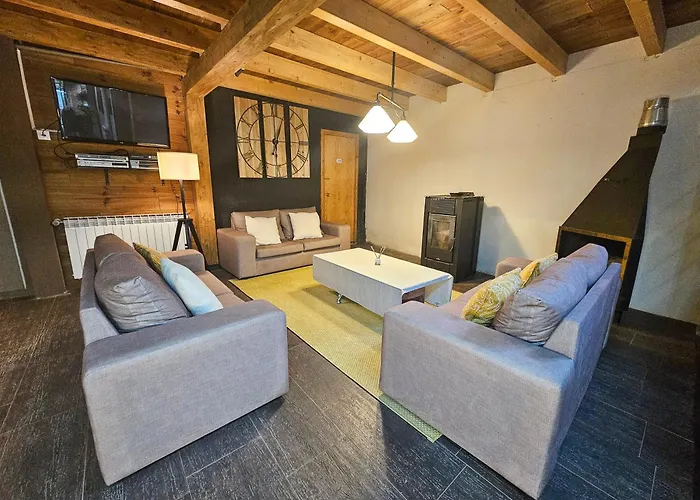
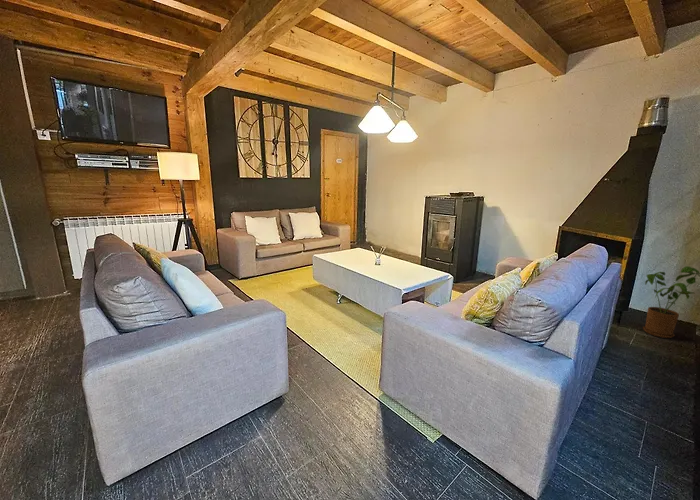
+ house plant [642,265,700,339]
